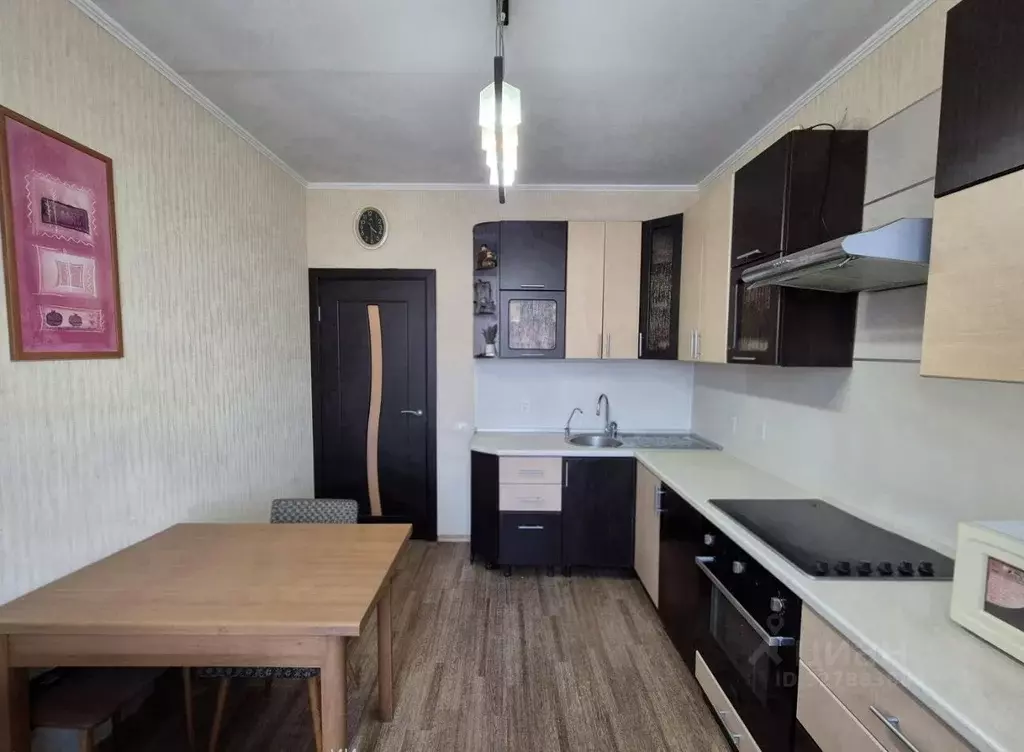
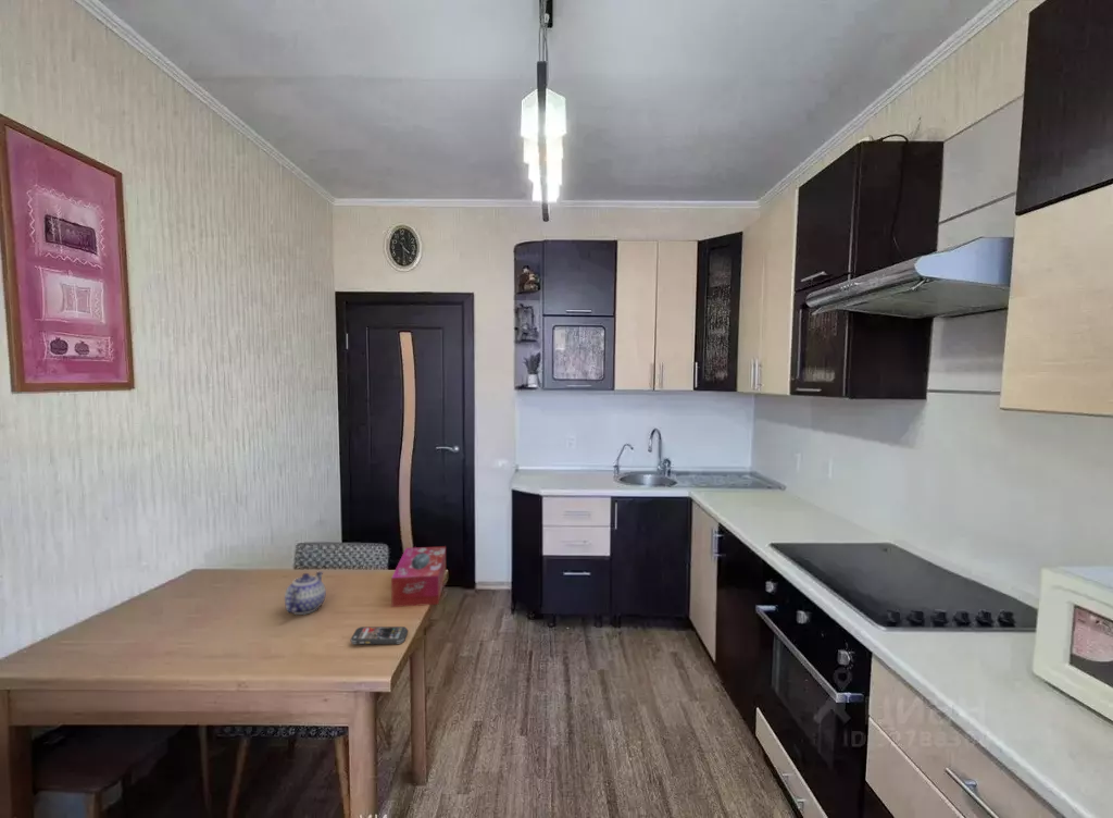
+ tissue box [390,545,447,608]
+ teapot [284,570,327,616]
+ smartphone [350,625,409,645]
